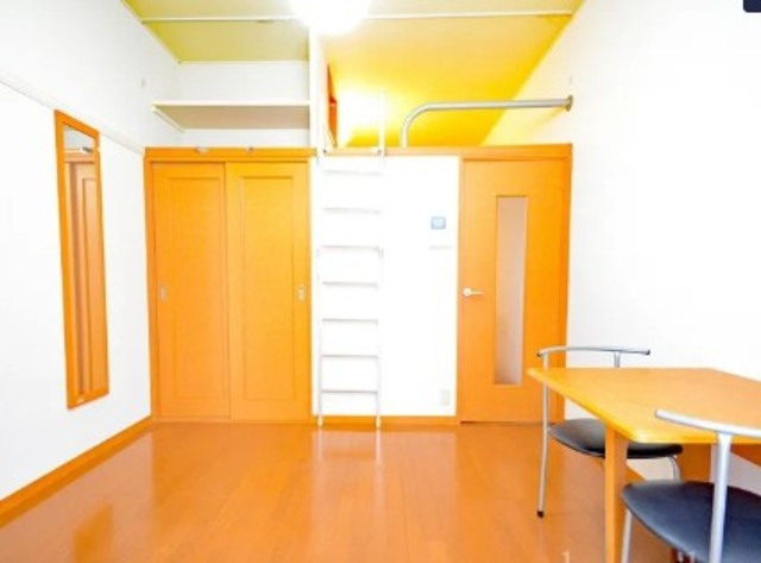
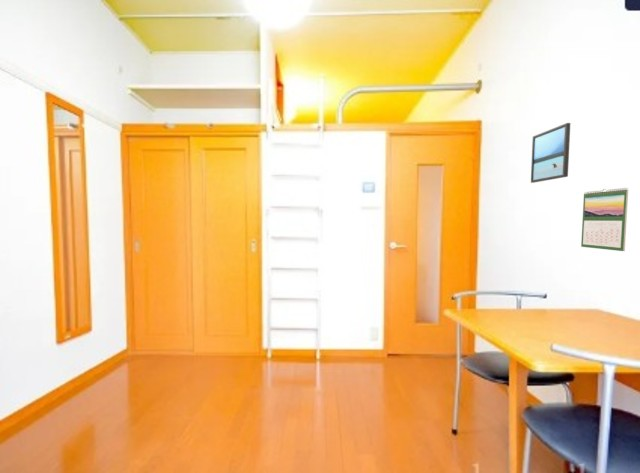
+ calendar [580,187,629,252]
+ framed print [530,122,571,184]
